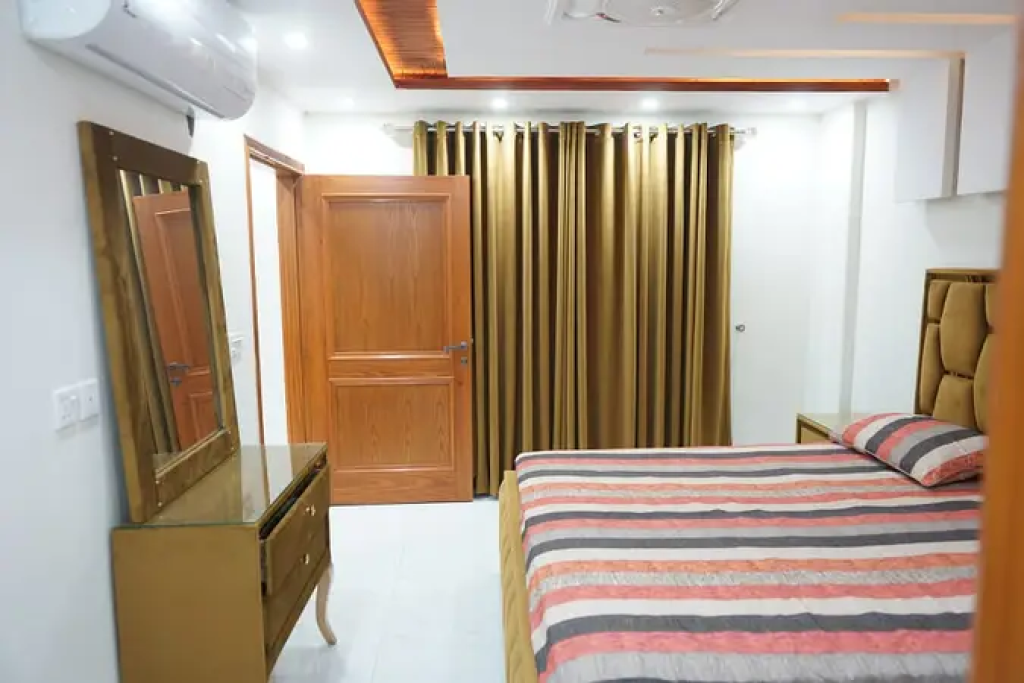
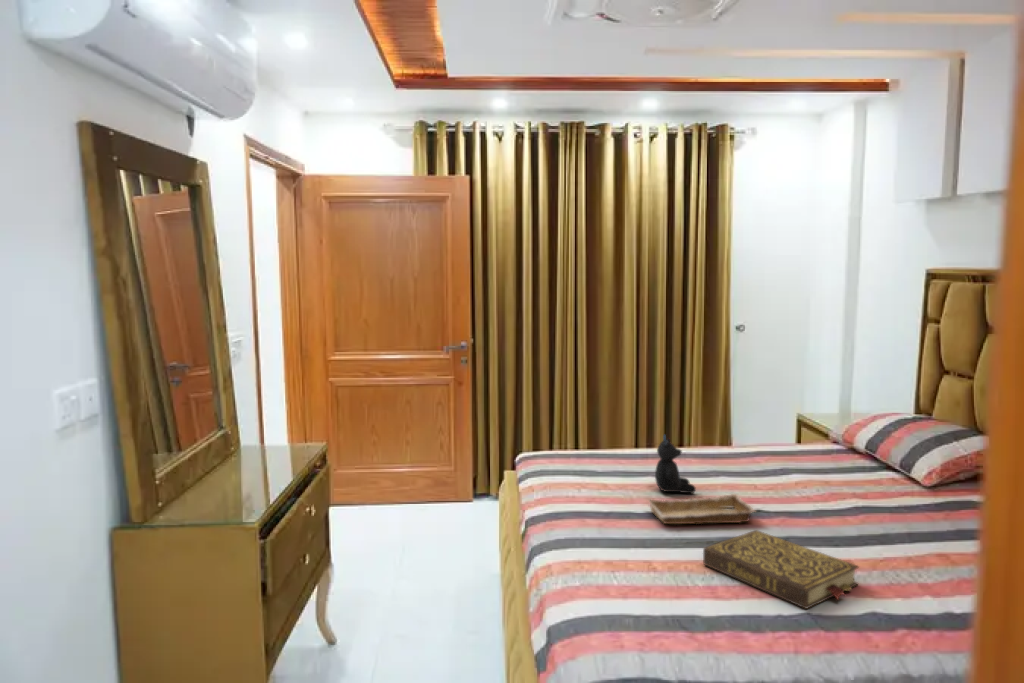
+ teddy bear [654,434,697,494]
+ book [702,529,860,610]
+ tray [646,493,757,525]
